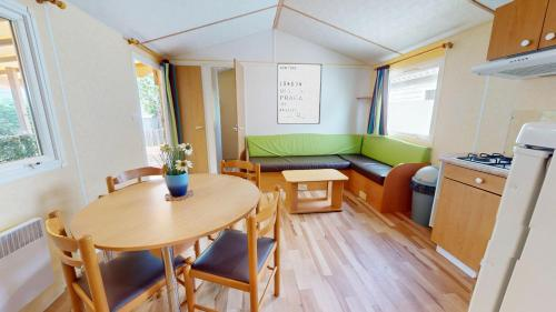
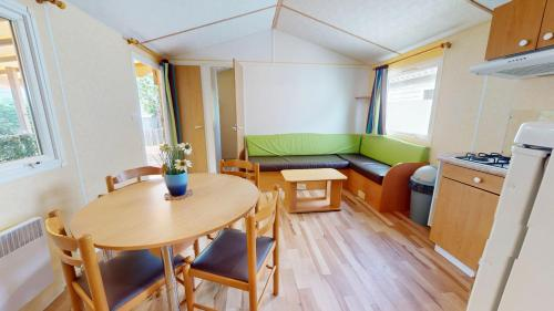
- wall art [276,62,324,125]
